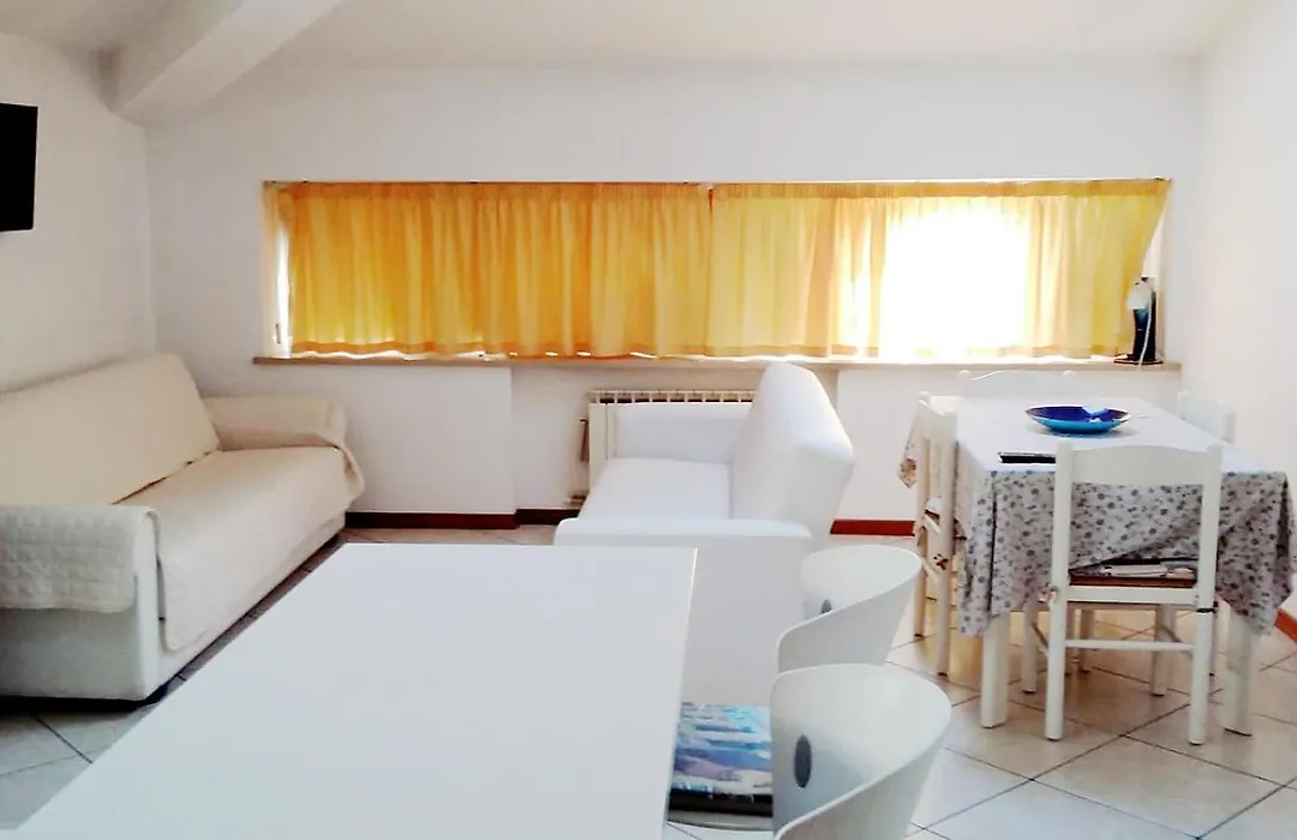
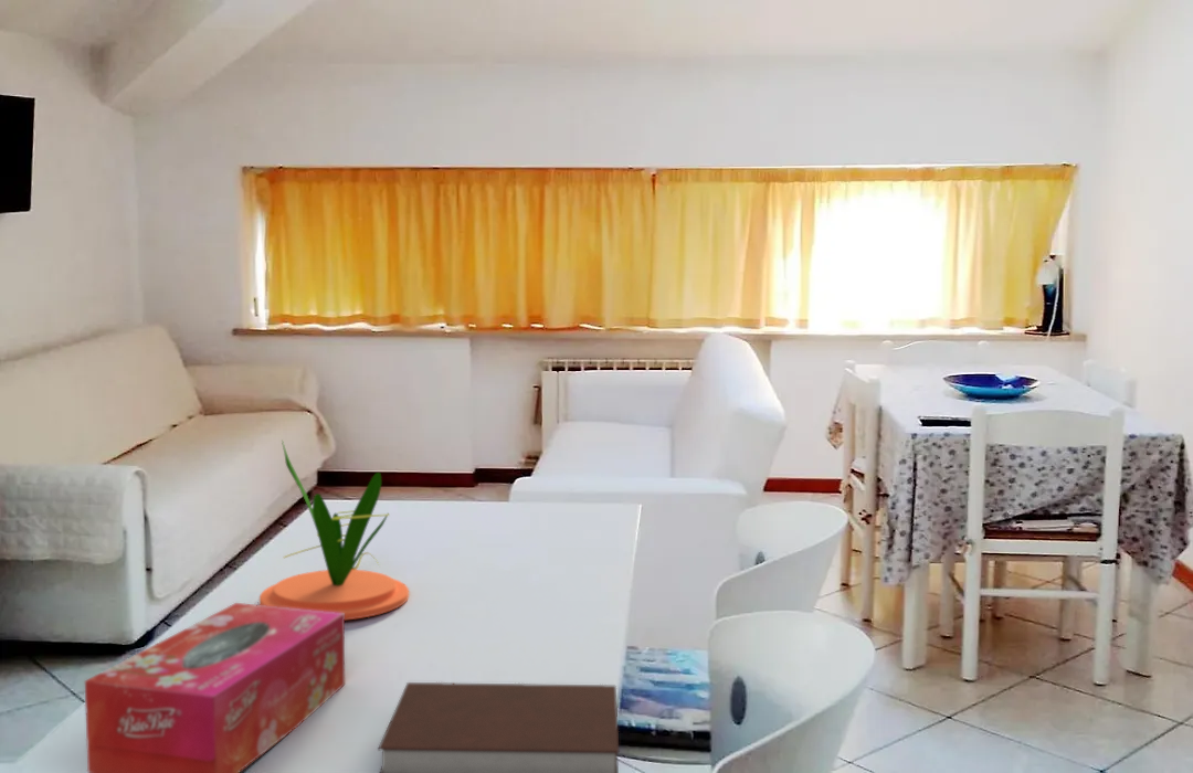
+ notebook [377,681,621,773]
+ tissue box [84,602,346,773]
+ plant [258,438,410,621]
